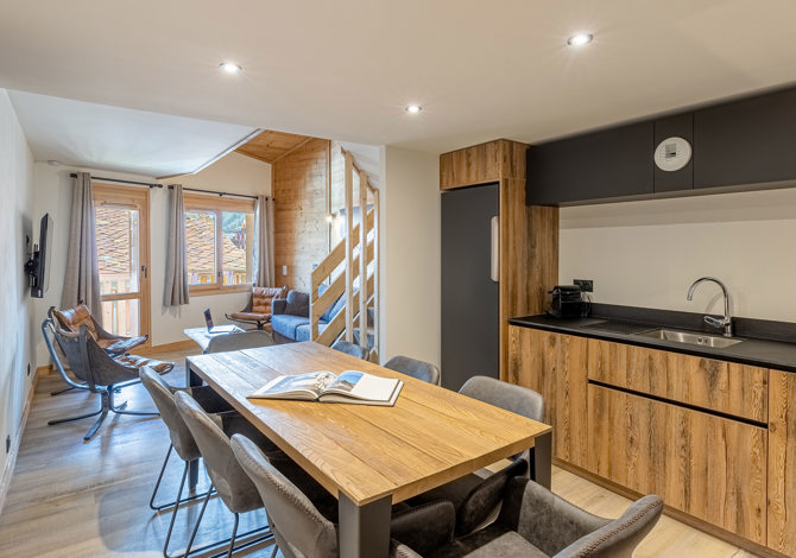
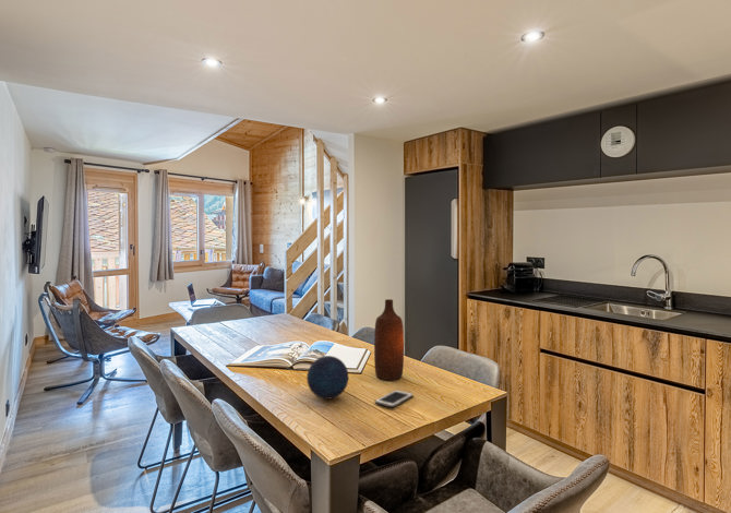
+ cell phone [374,389,415,408]
+ bottle [373,298,405,381]
+ decorative orb [305,355,349,401]
